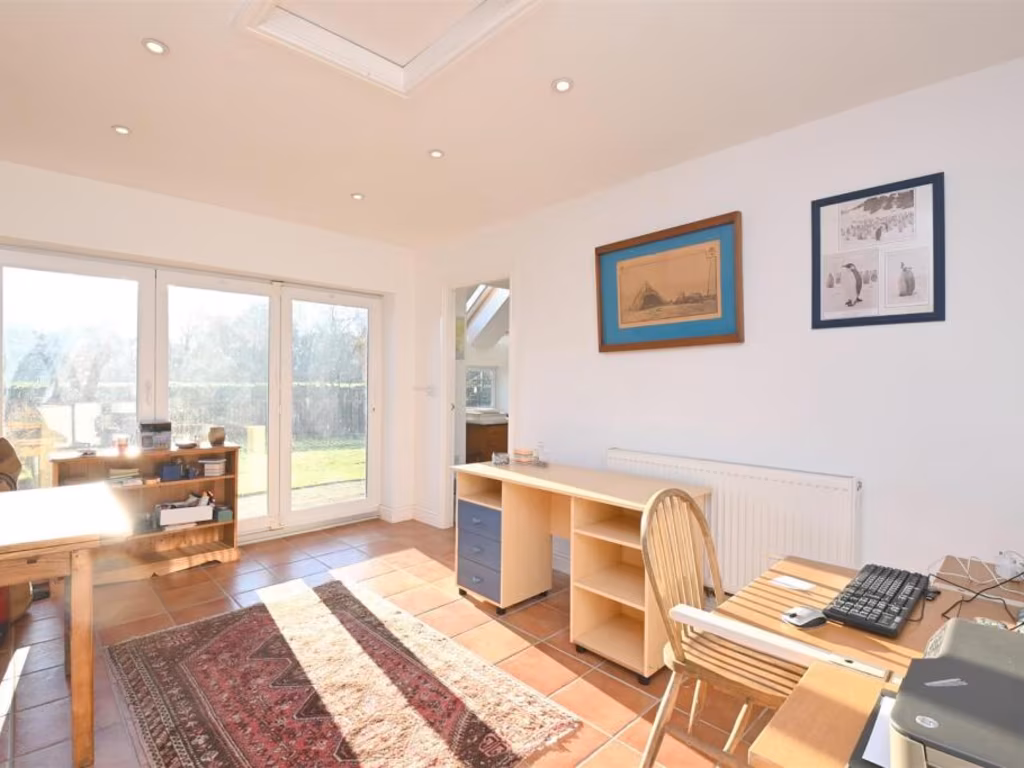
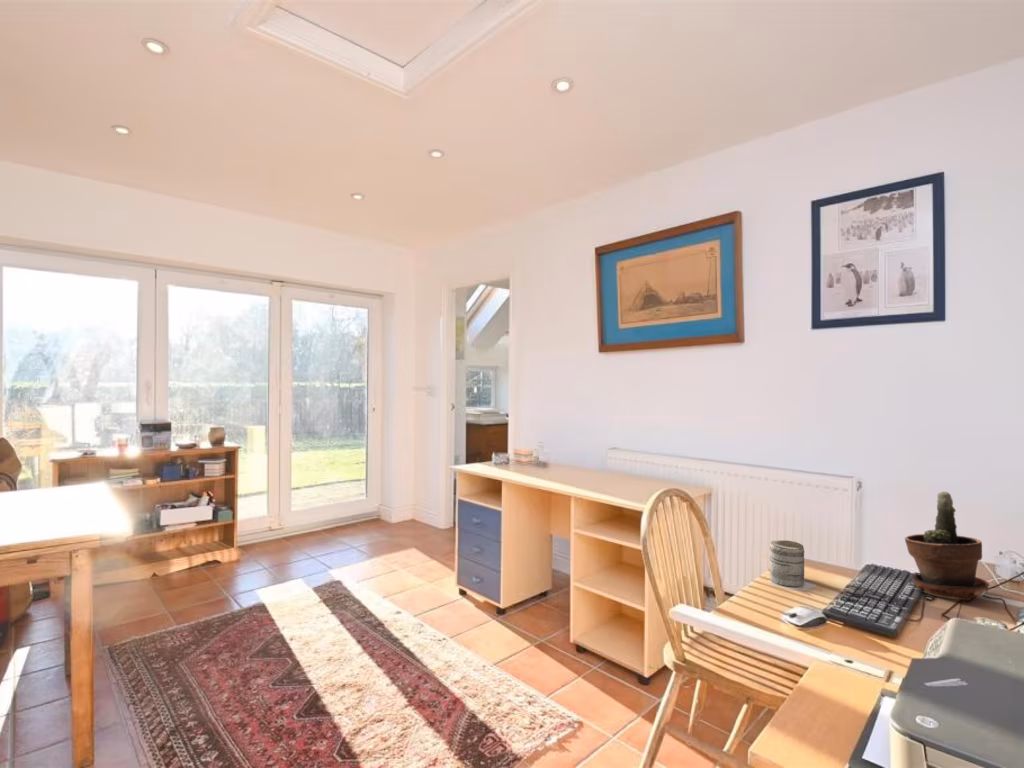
+ mug [769,539,805,588]
+ potted plant [904,490,990,600]
